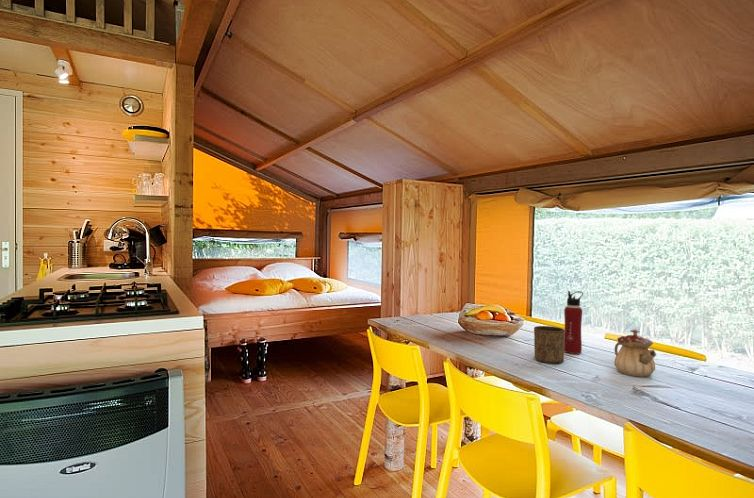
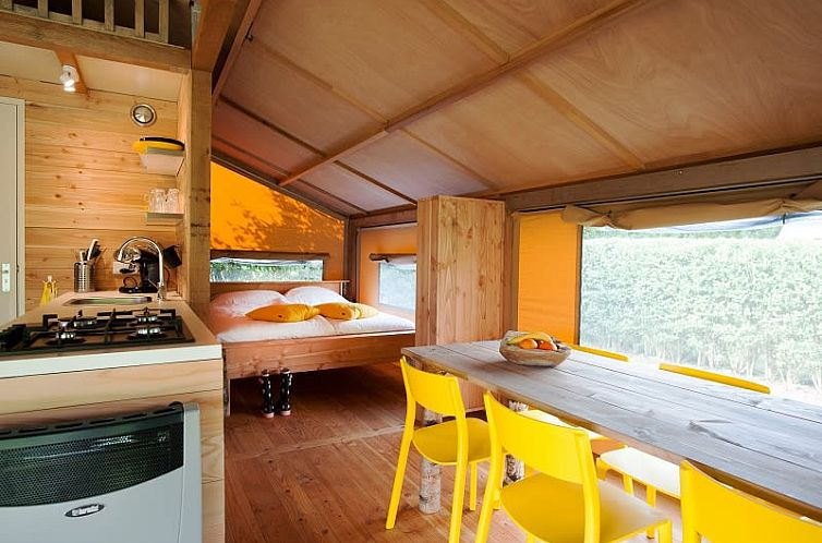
- water bottle [563,290,584,355]
- teapot [613,328,657,378]
- cup [533,325,565,364]
